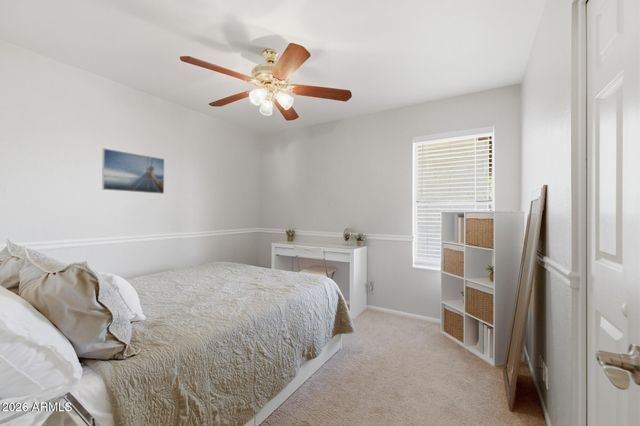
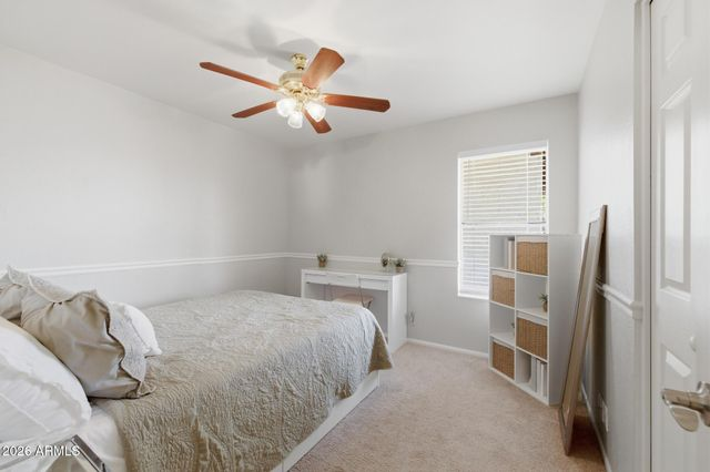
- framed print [101,148,165,195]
